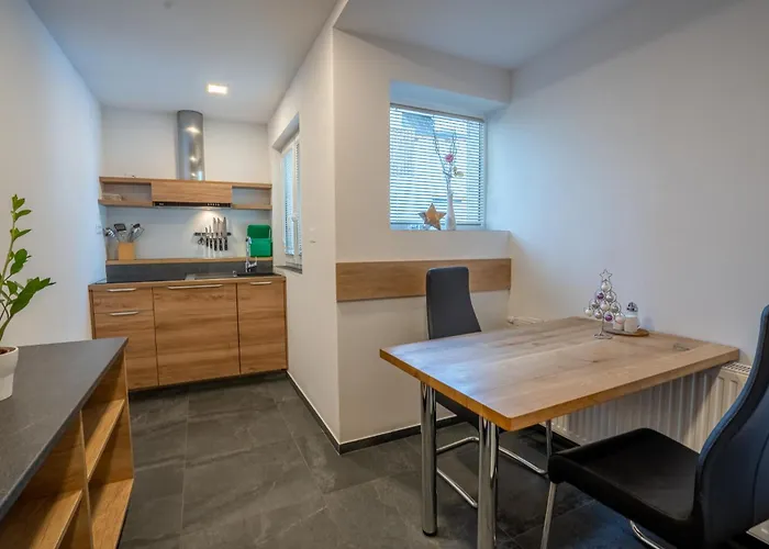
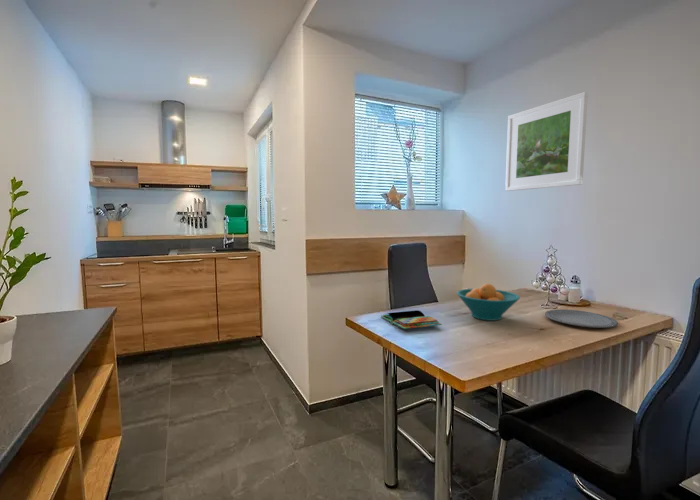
+ plate [544,309,619,329]
+ book [380,309,442,330]
+ fruit bowl [456,283,521,322]
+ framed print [504,91,589,192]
